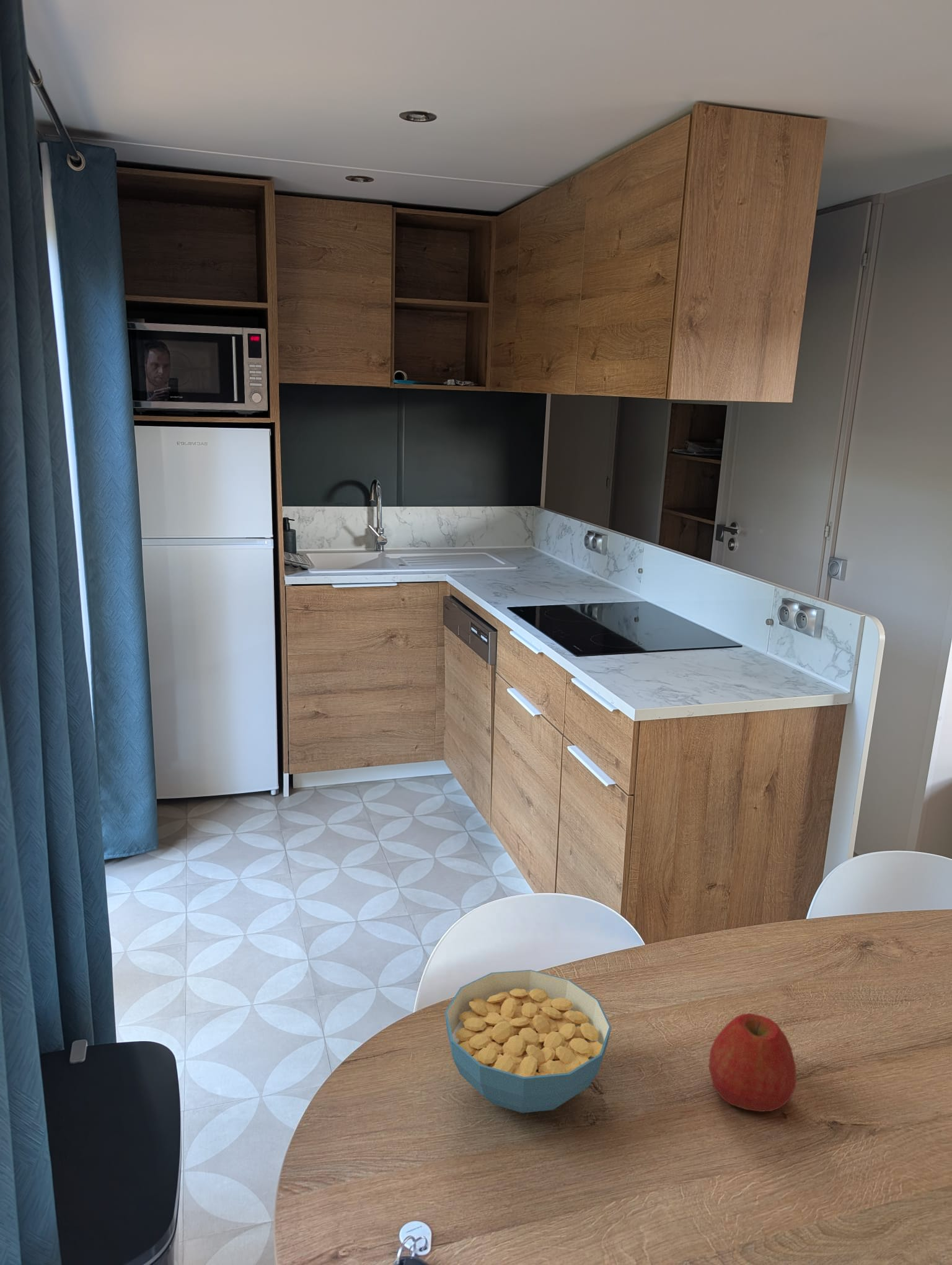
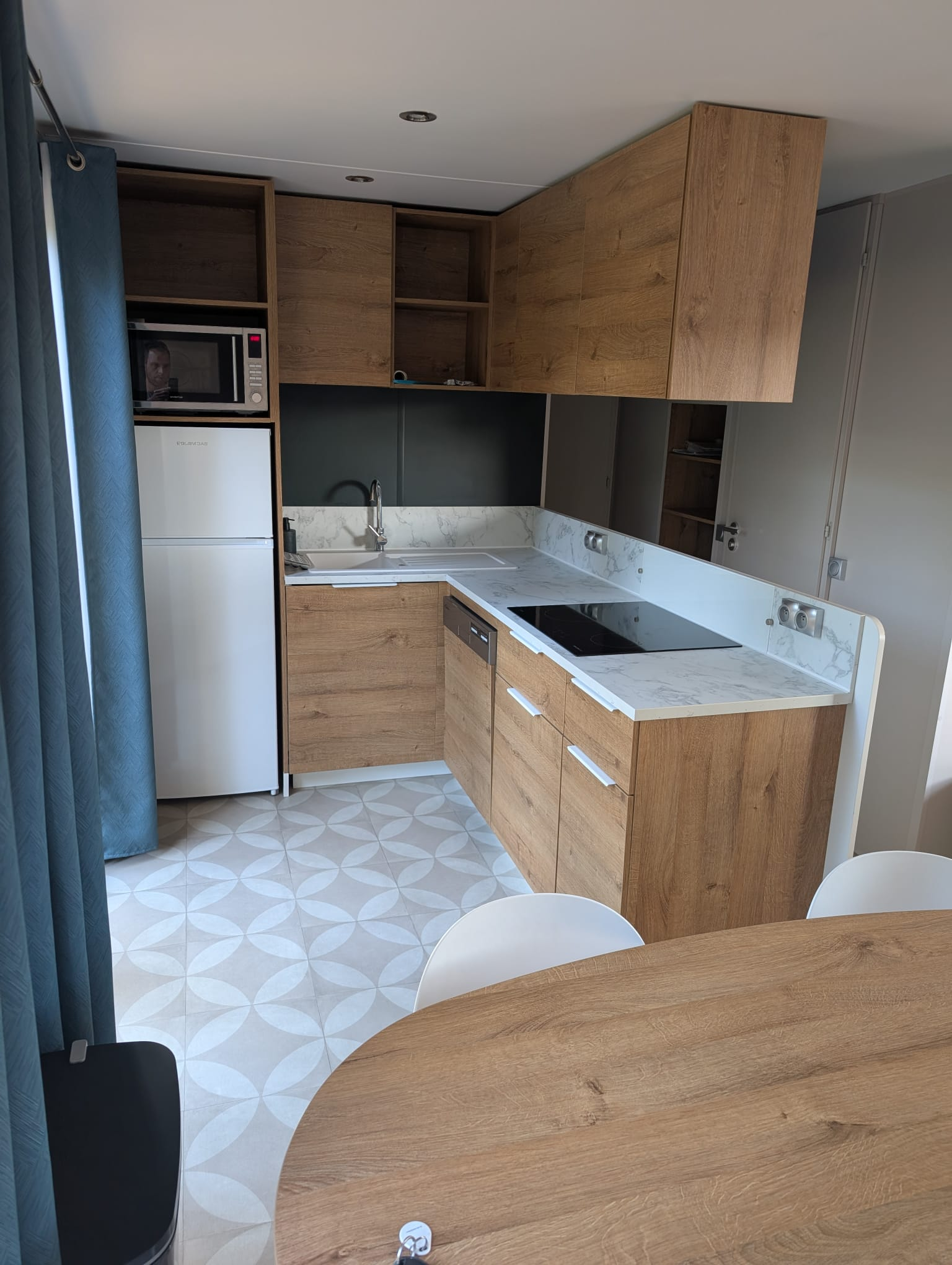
- cereal bowl [444,969,612,1114]
- apple [708,1013,797,1112]
